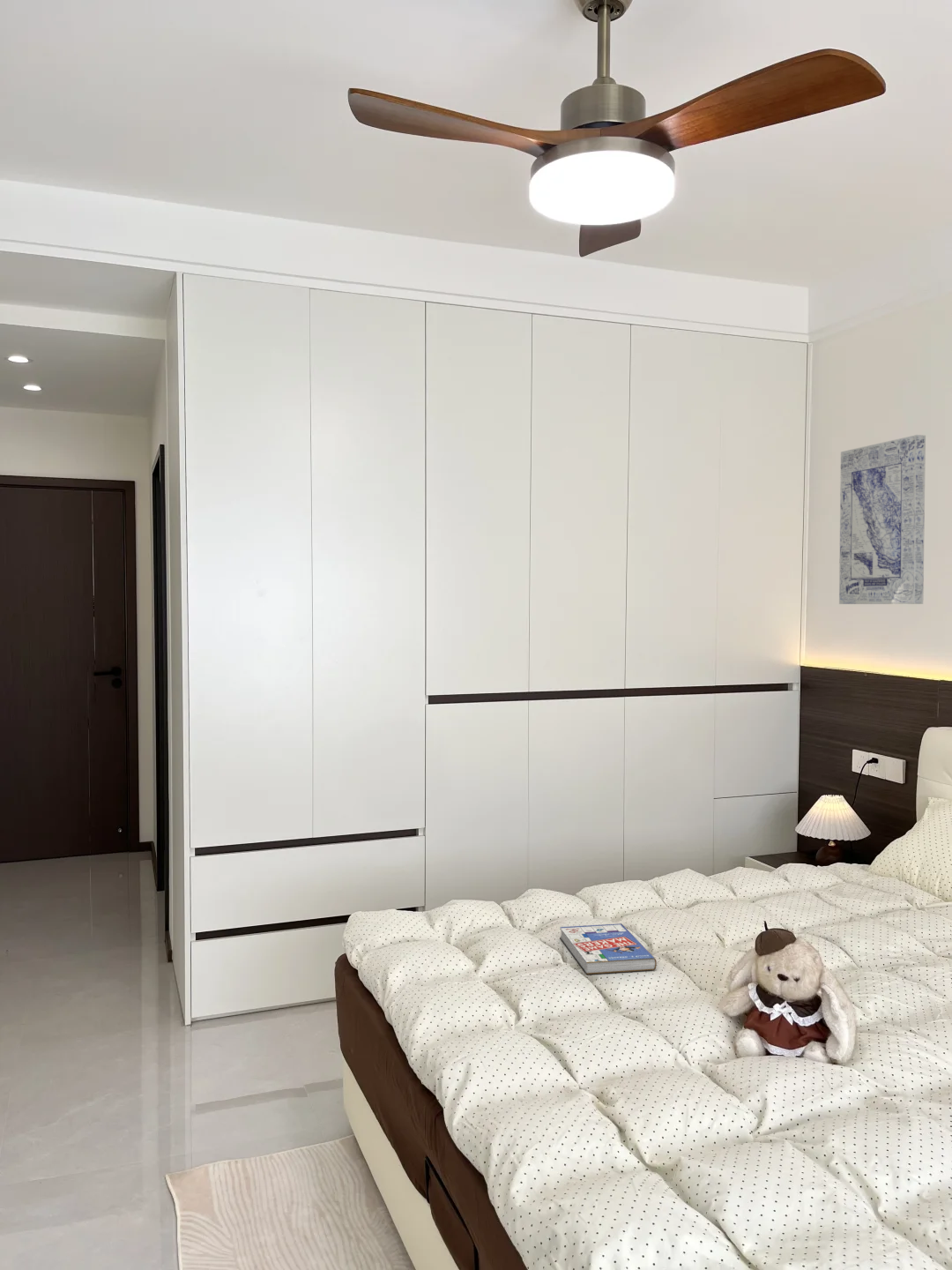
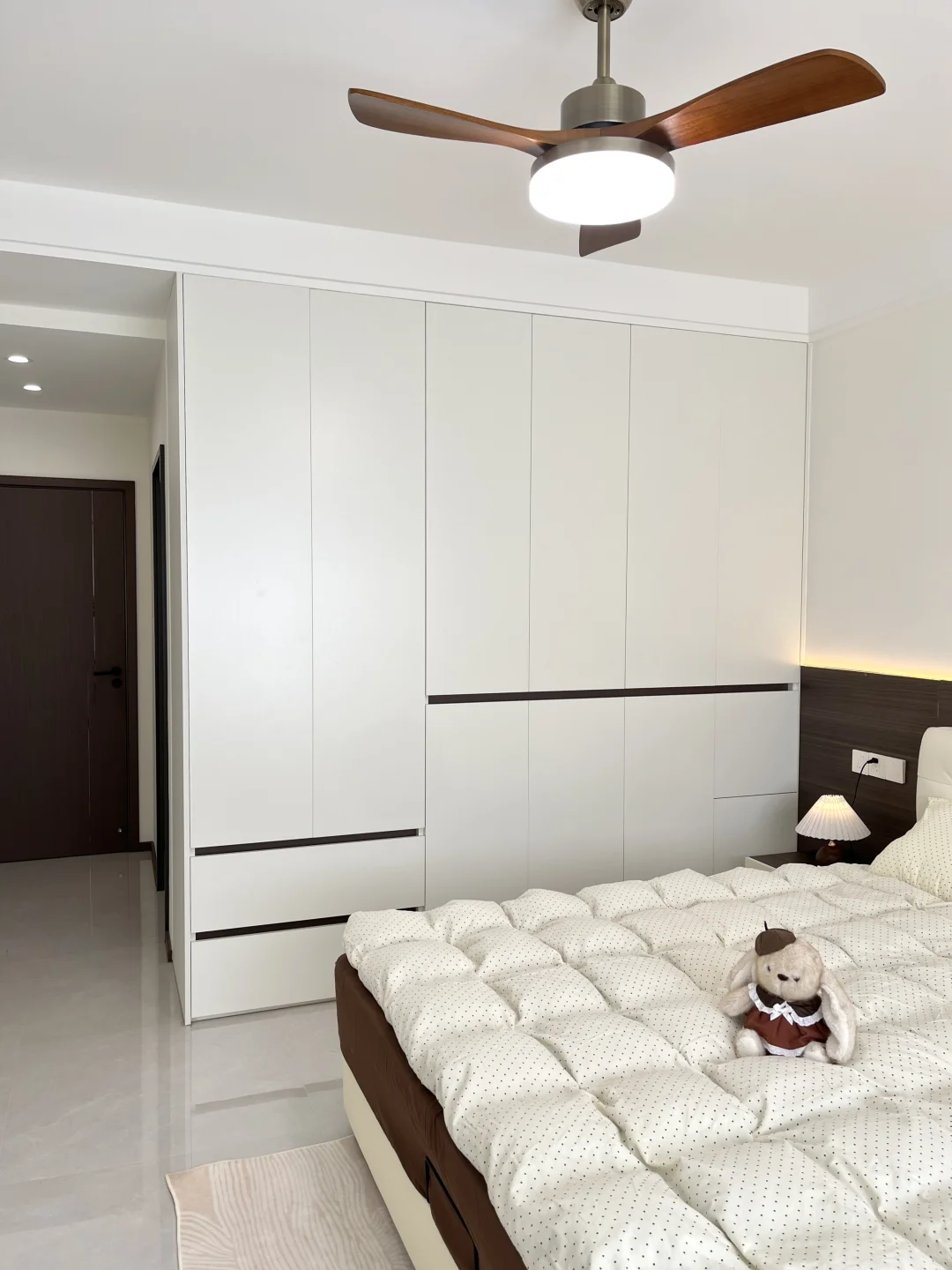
- wall art [838,434,926,605]
- book [559,923,658,975]
